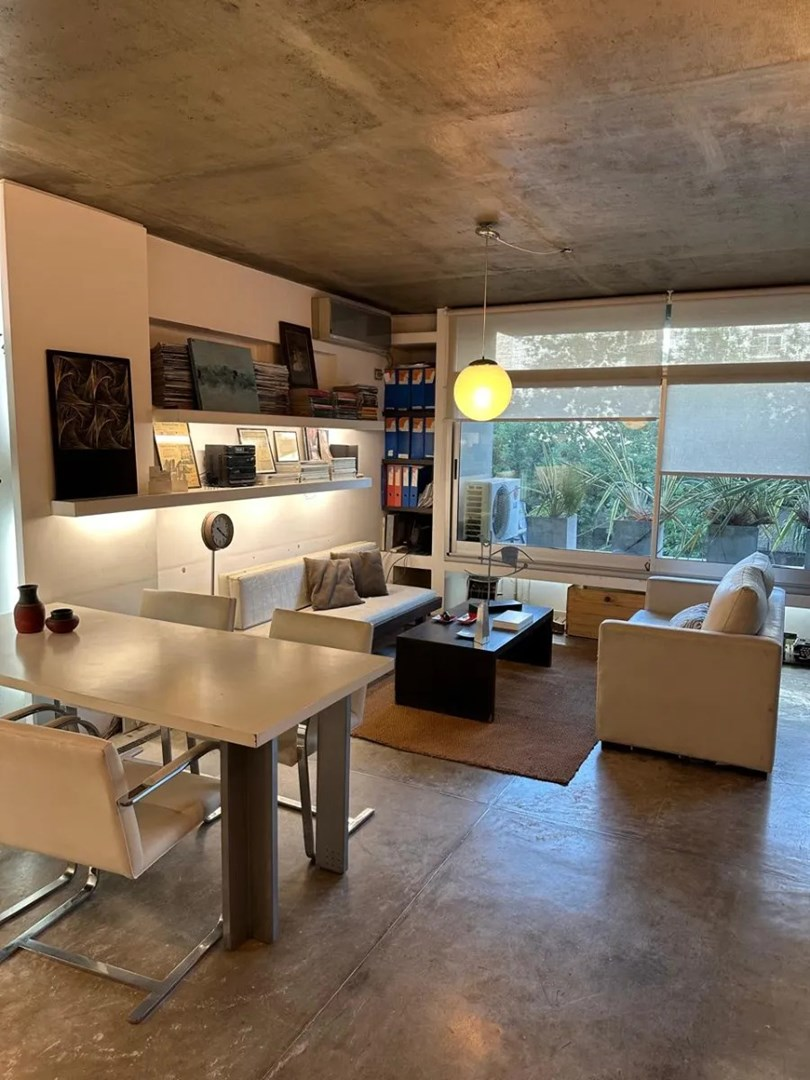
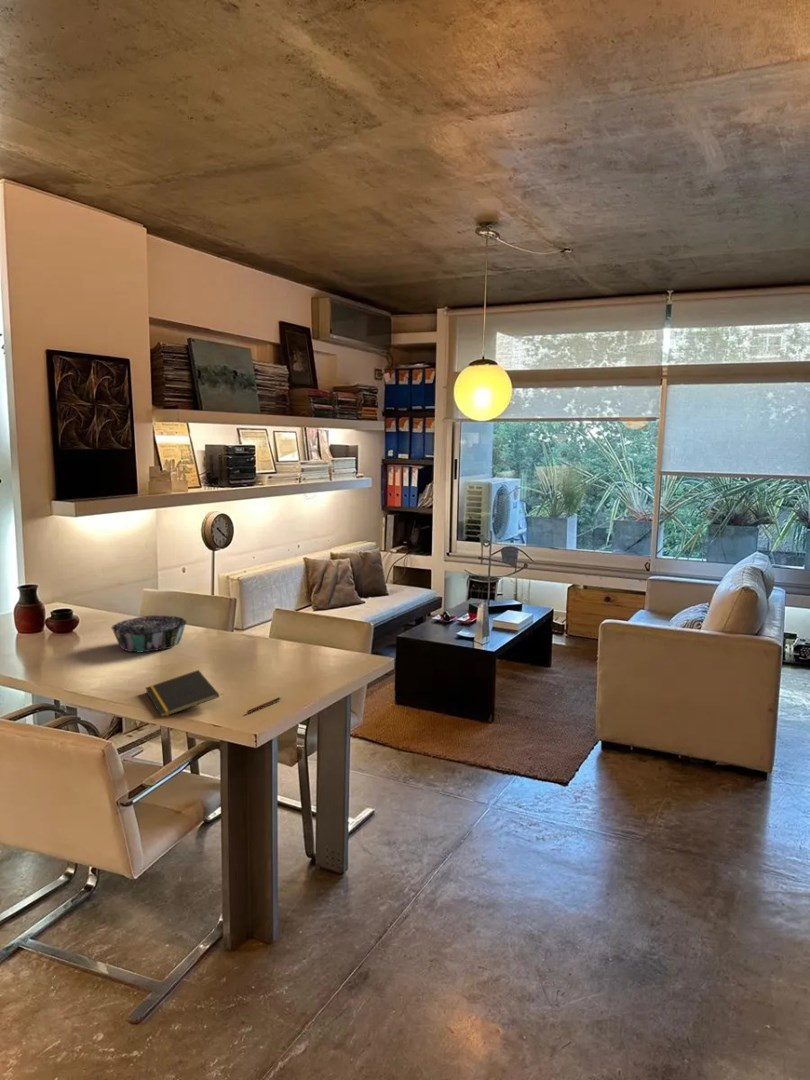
+ notepad [144,669,220,717]
+ pen [245,696,284,714]
+ decorative bowl [110,614,188,654]
